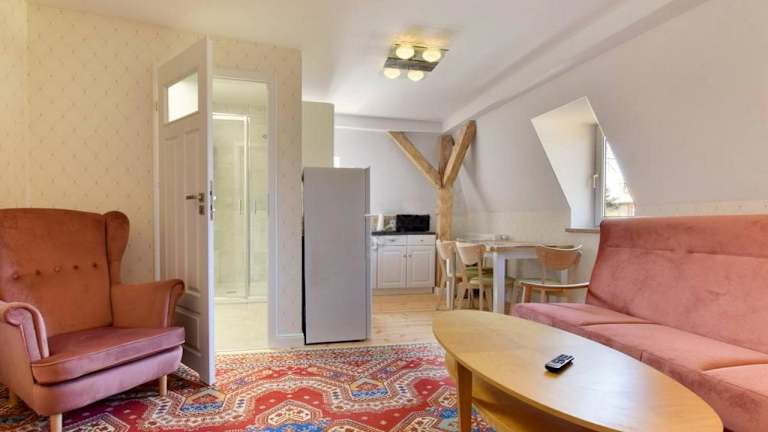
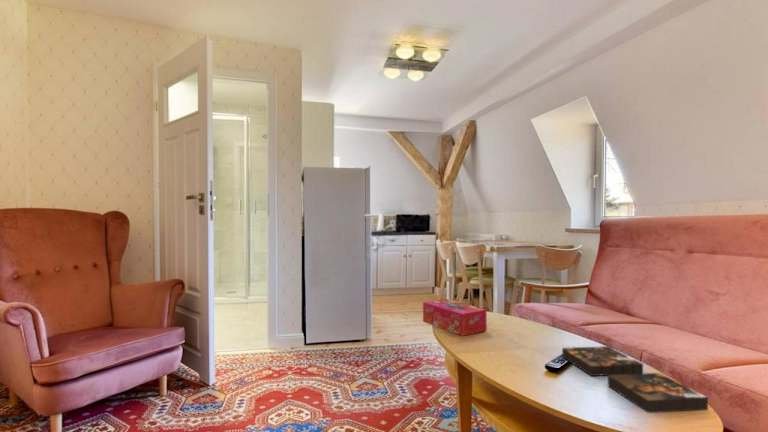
+ tissue box [422,298,487,337]
+ board game [561,345,709,414]
